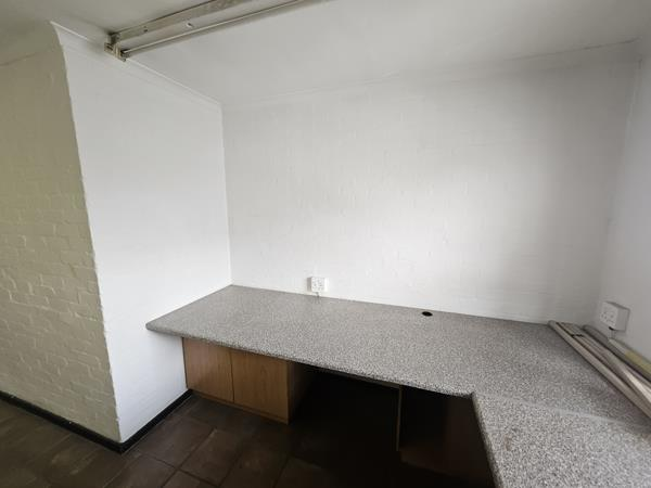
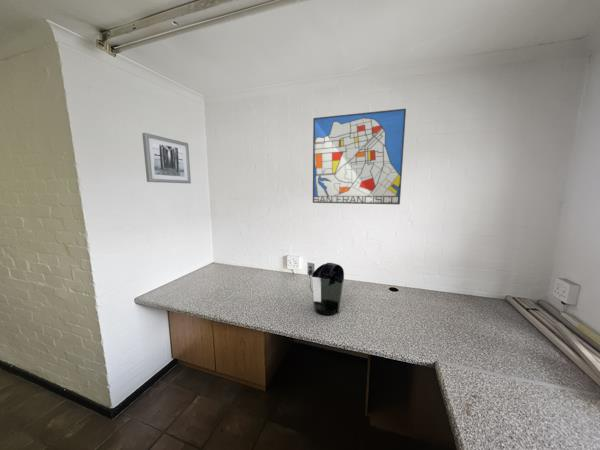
+ wall art [312,108,407,205]
+ wall art [141,132,192,184]
+ coffee maker [306,262,345,316]
